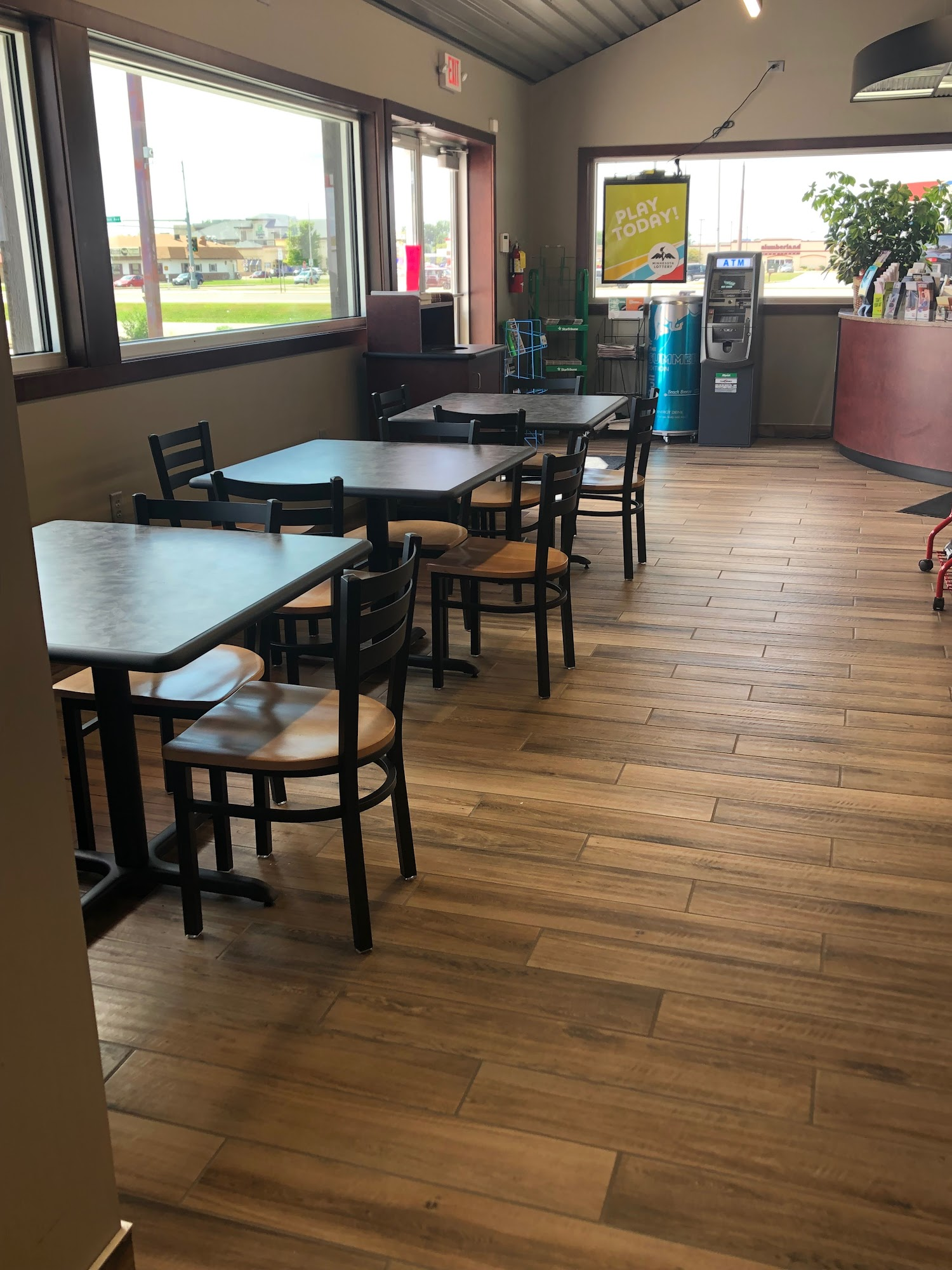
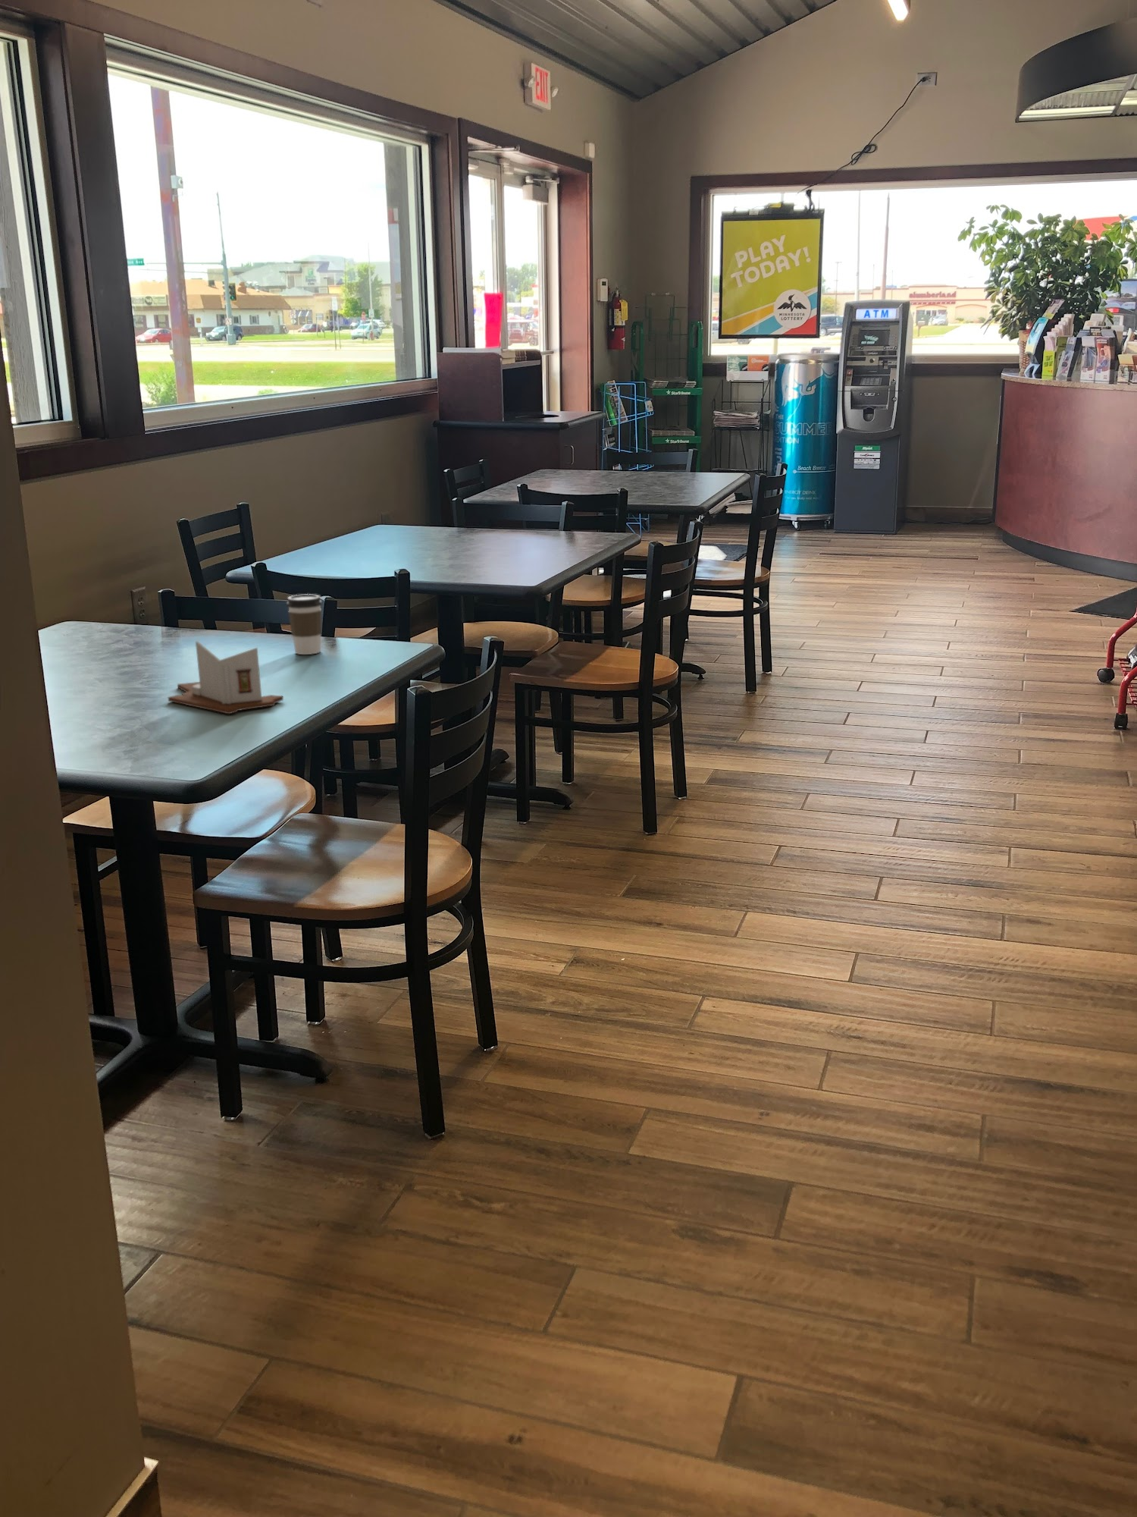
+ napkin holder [167,640,284,714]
+ coffee cup [285,594,322,656]
